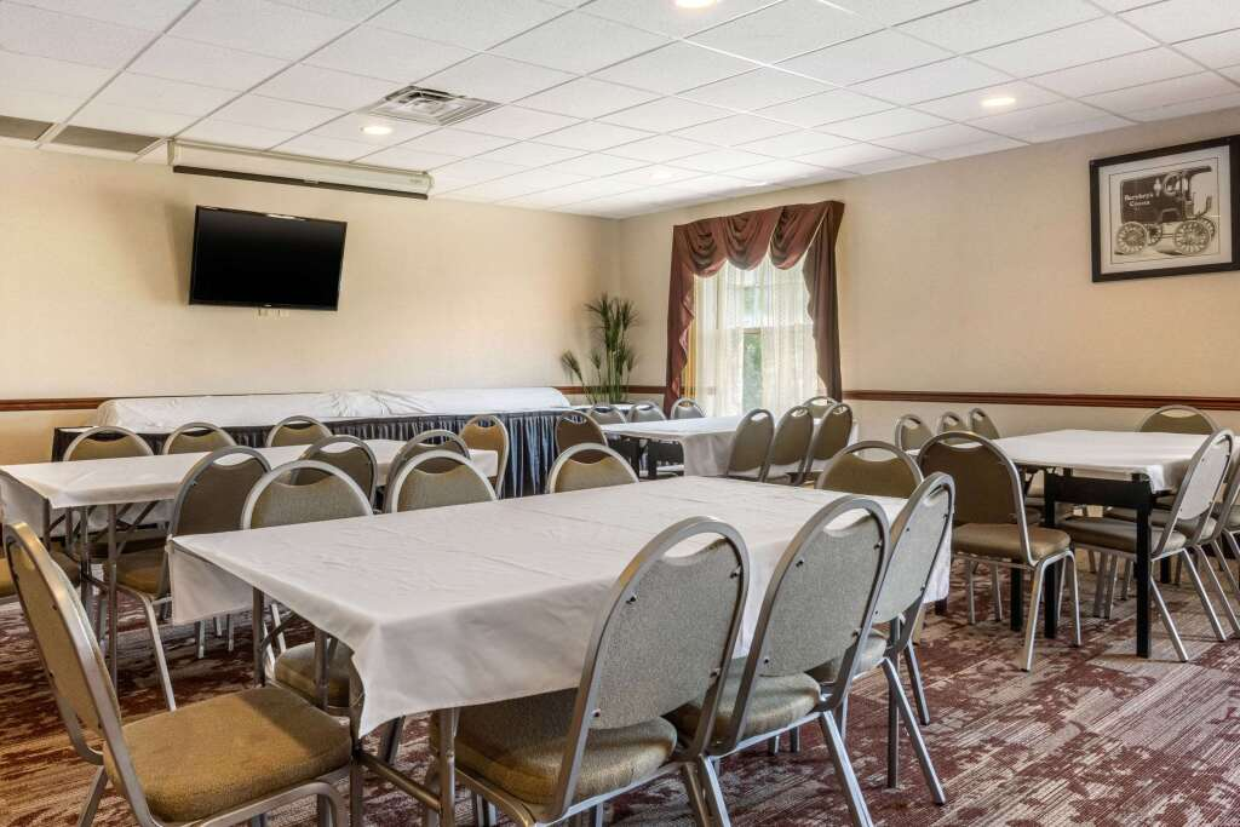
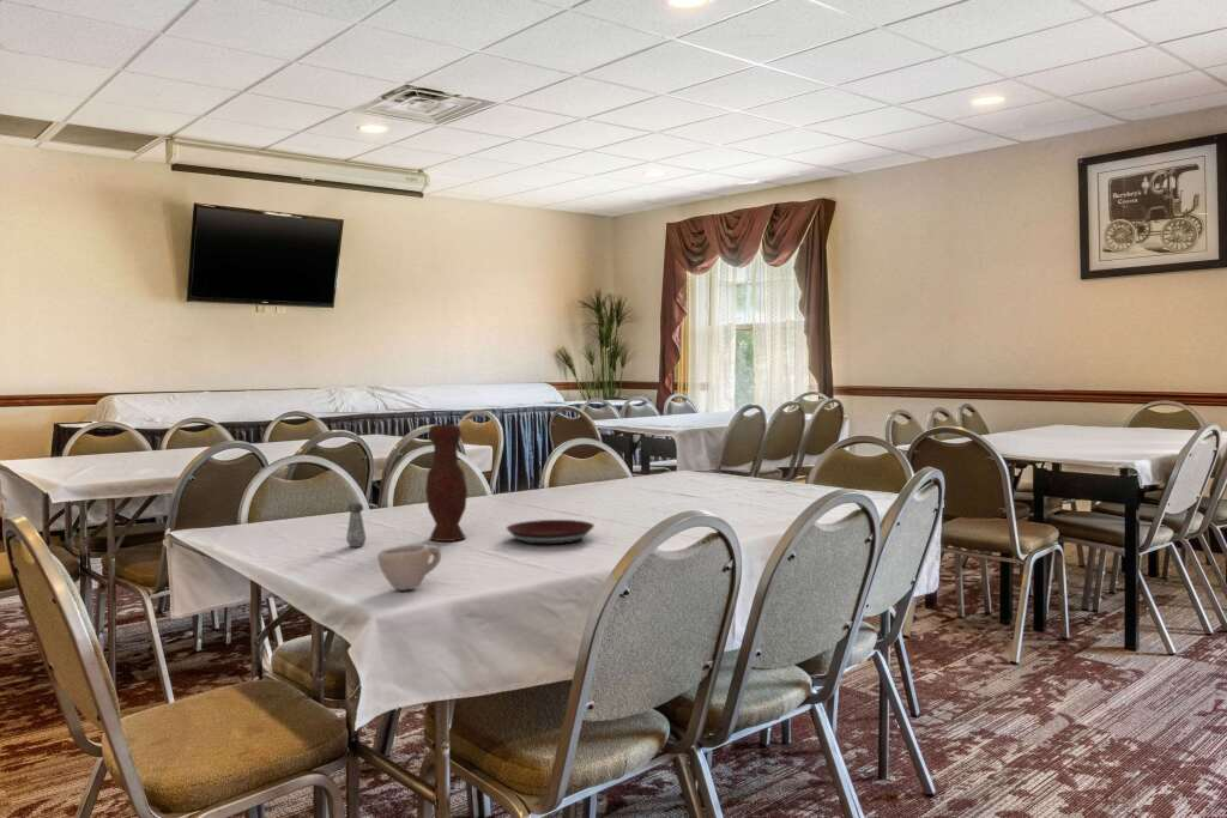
+ cup [376,543,442,592]
+ salt shaker [345,502,368,549]
+ plate [506,519,596,545]
+ vase [424,423,469,543]
